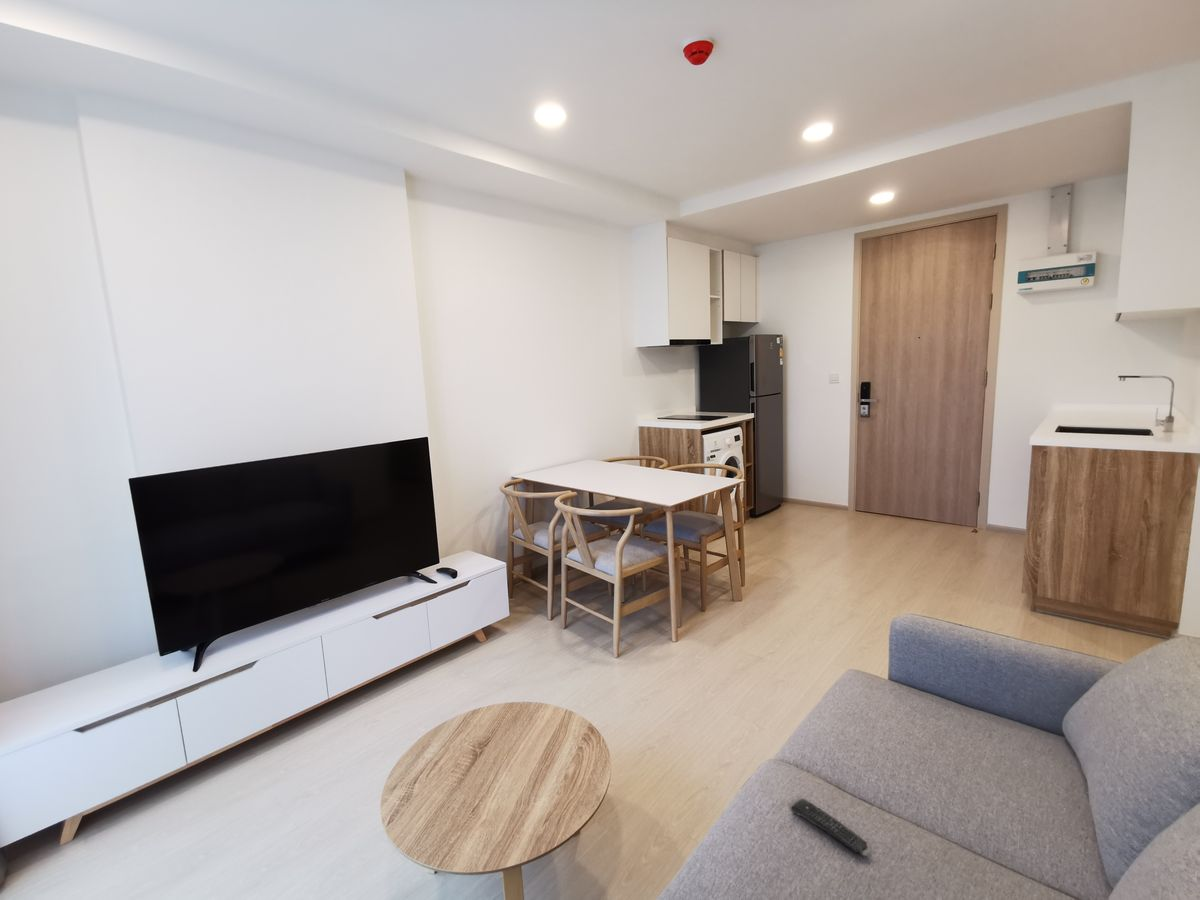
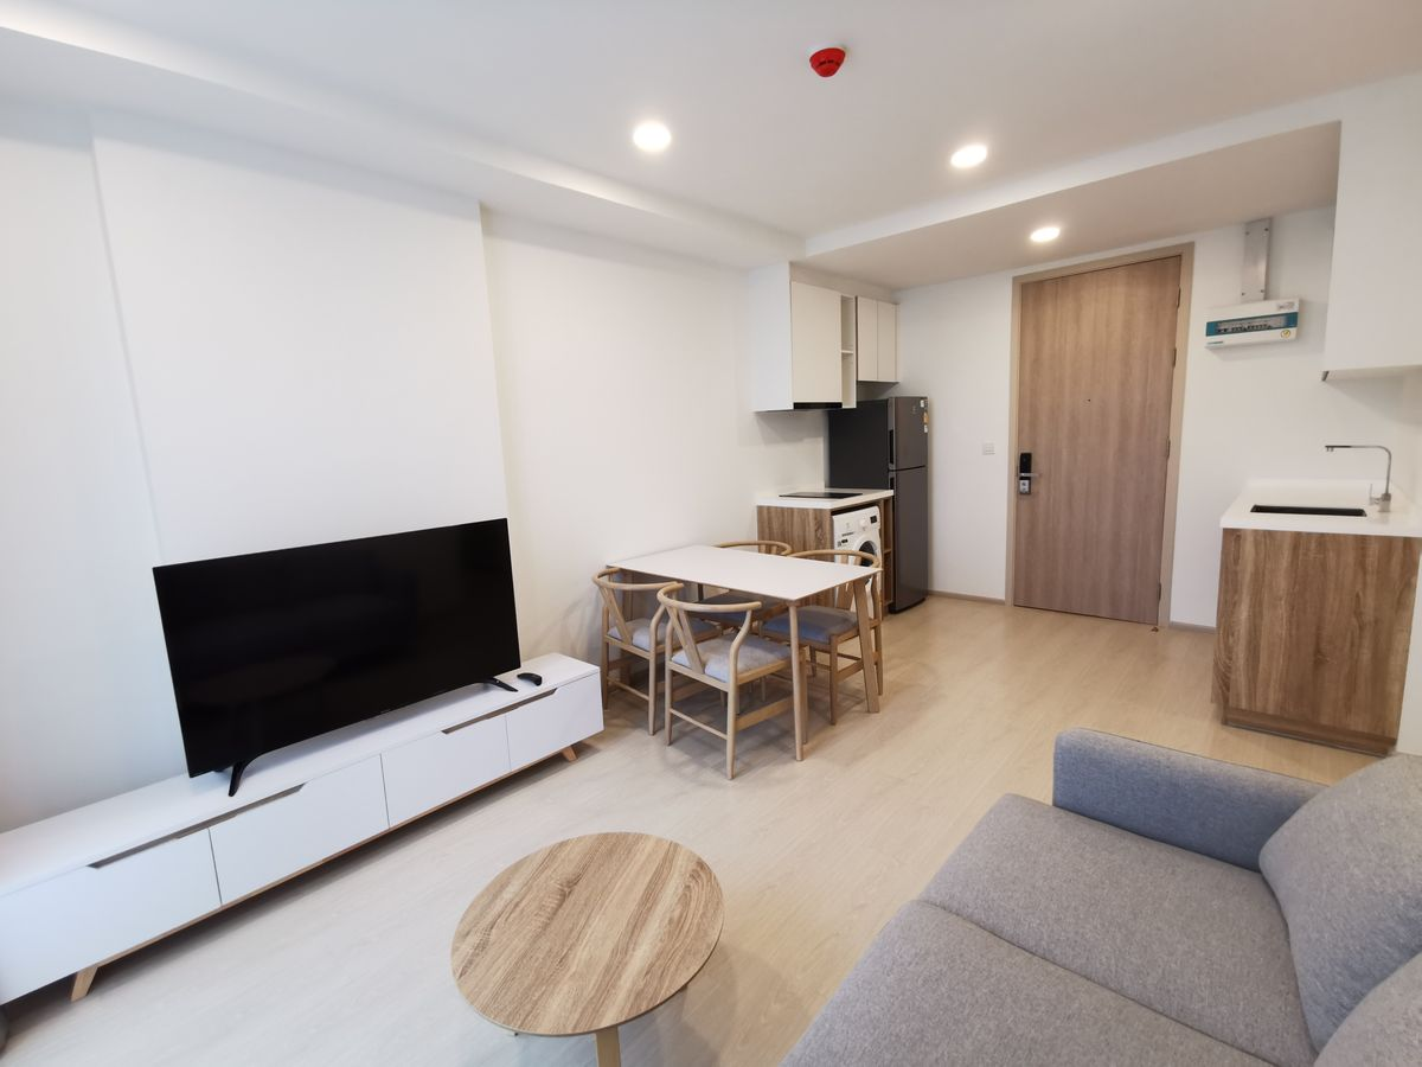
- remote control [790,797,871,857]
